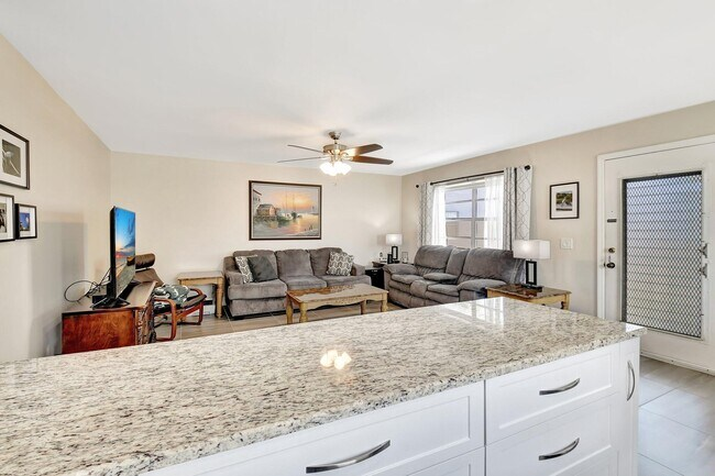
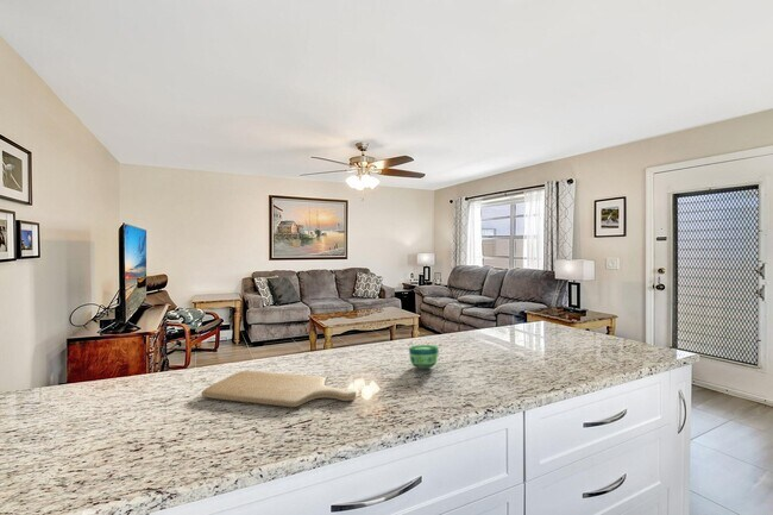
+ cup [408,344,440,370]
+ chopping board [201,370,357,408]
